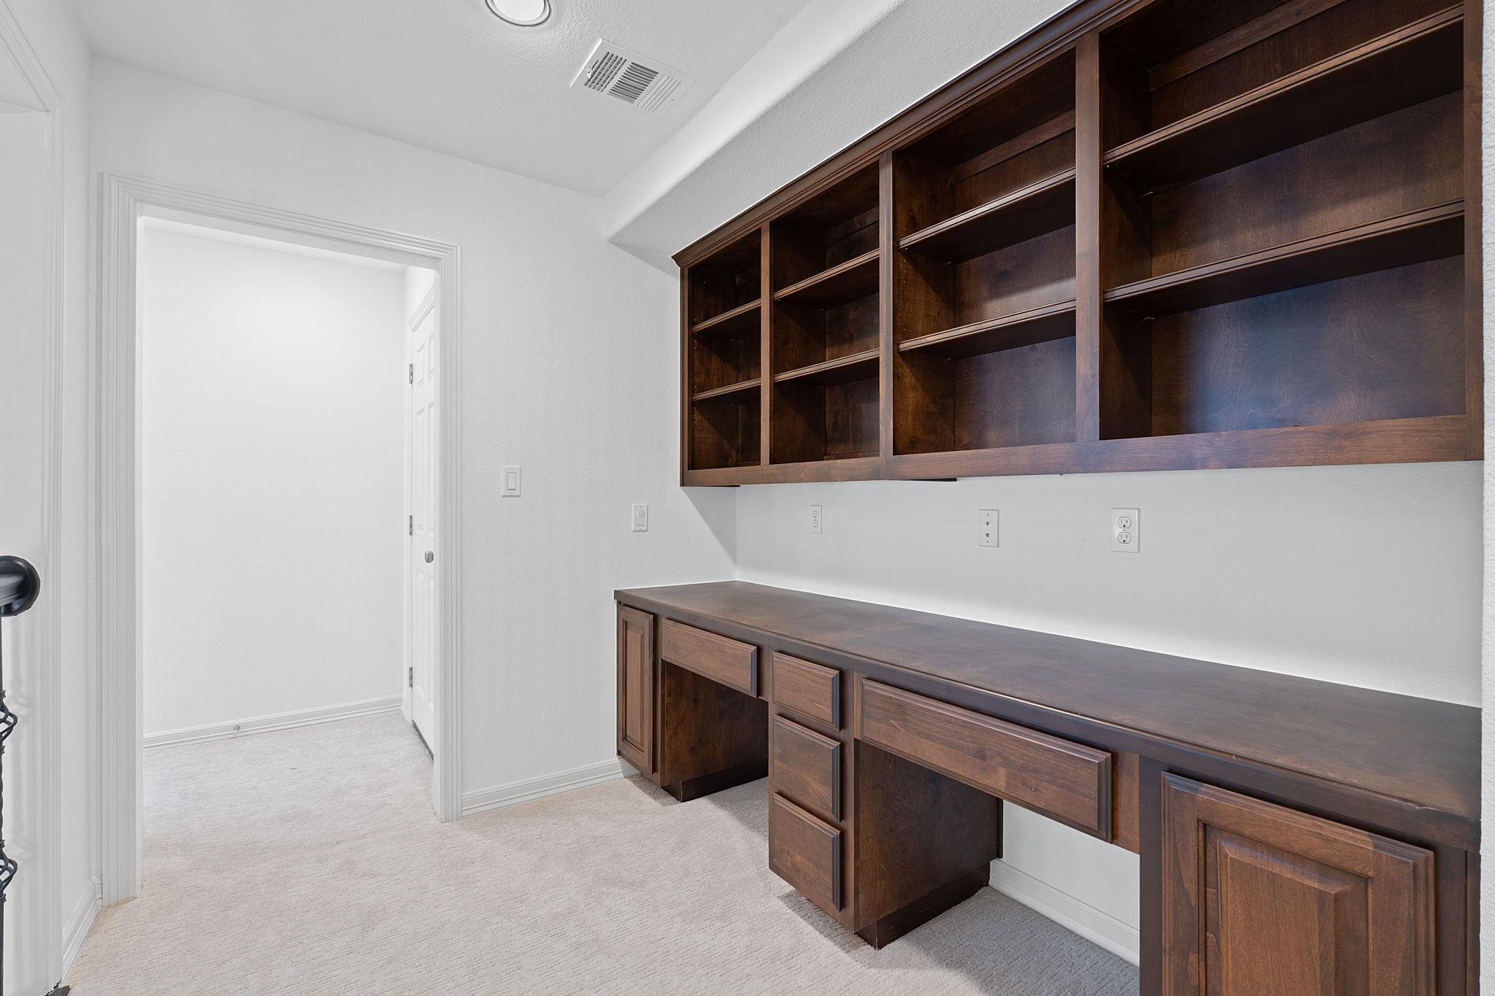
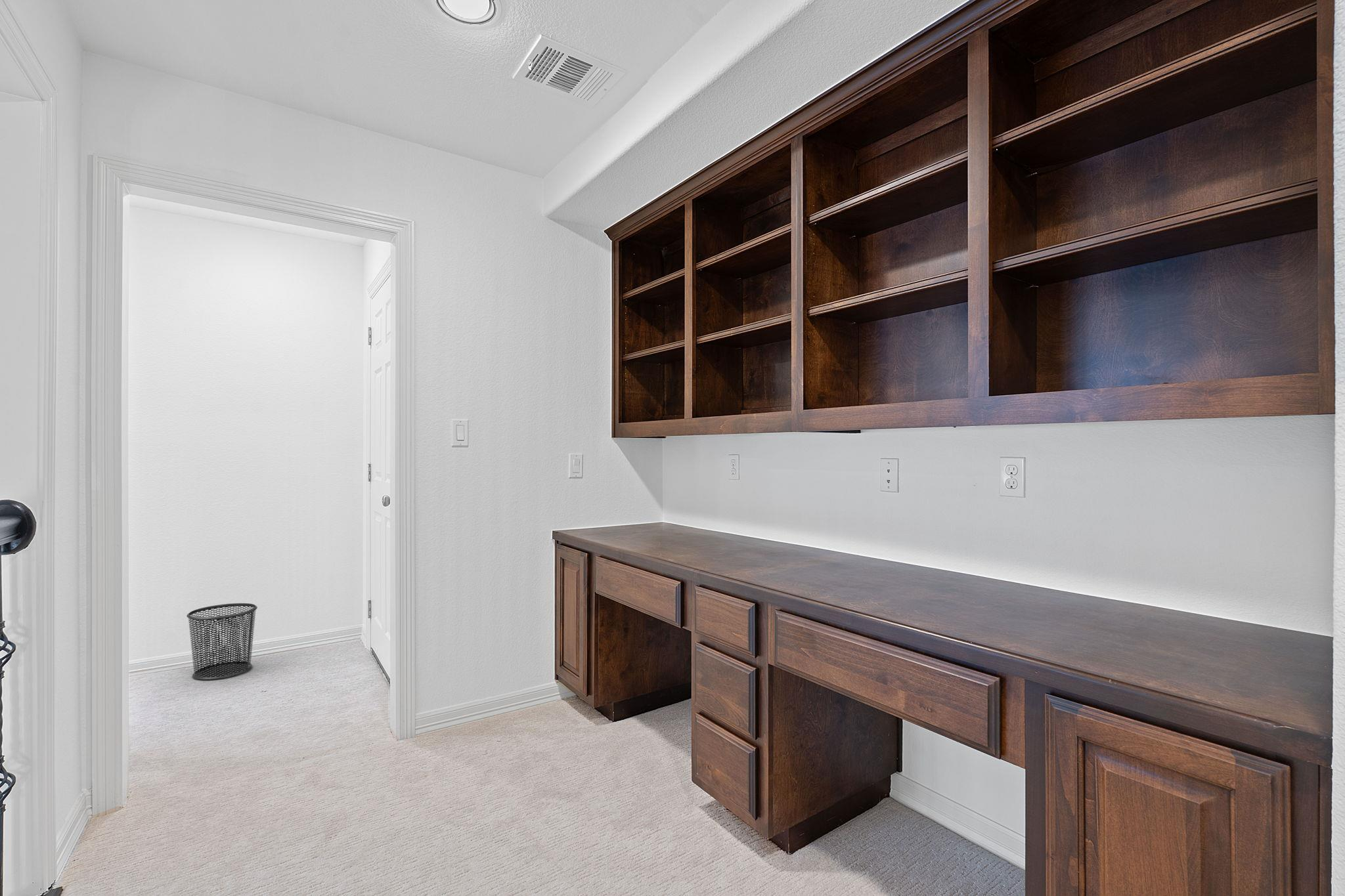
+ waste bin [186,603,258,681]
